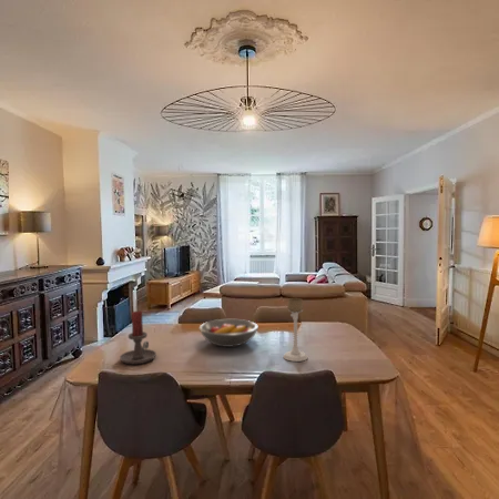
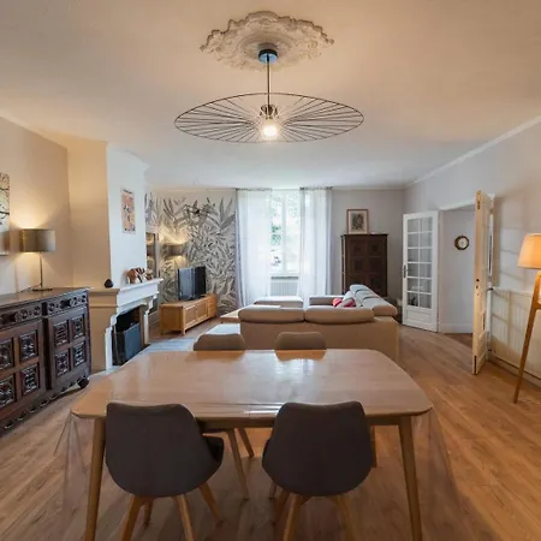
- candle holder [283,297,308,363]
- candle holder [119,309,157,365]
- fruit bowl [197,318,259,348]
